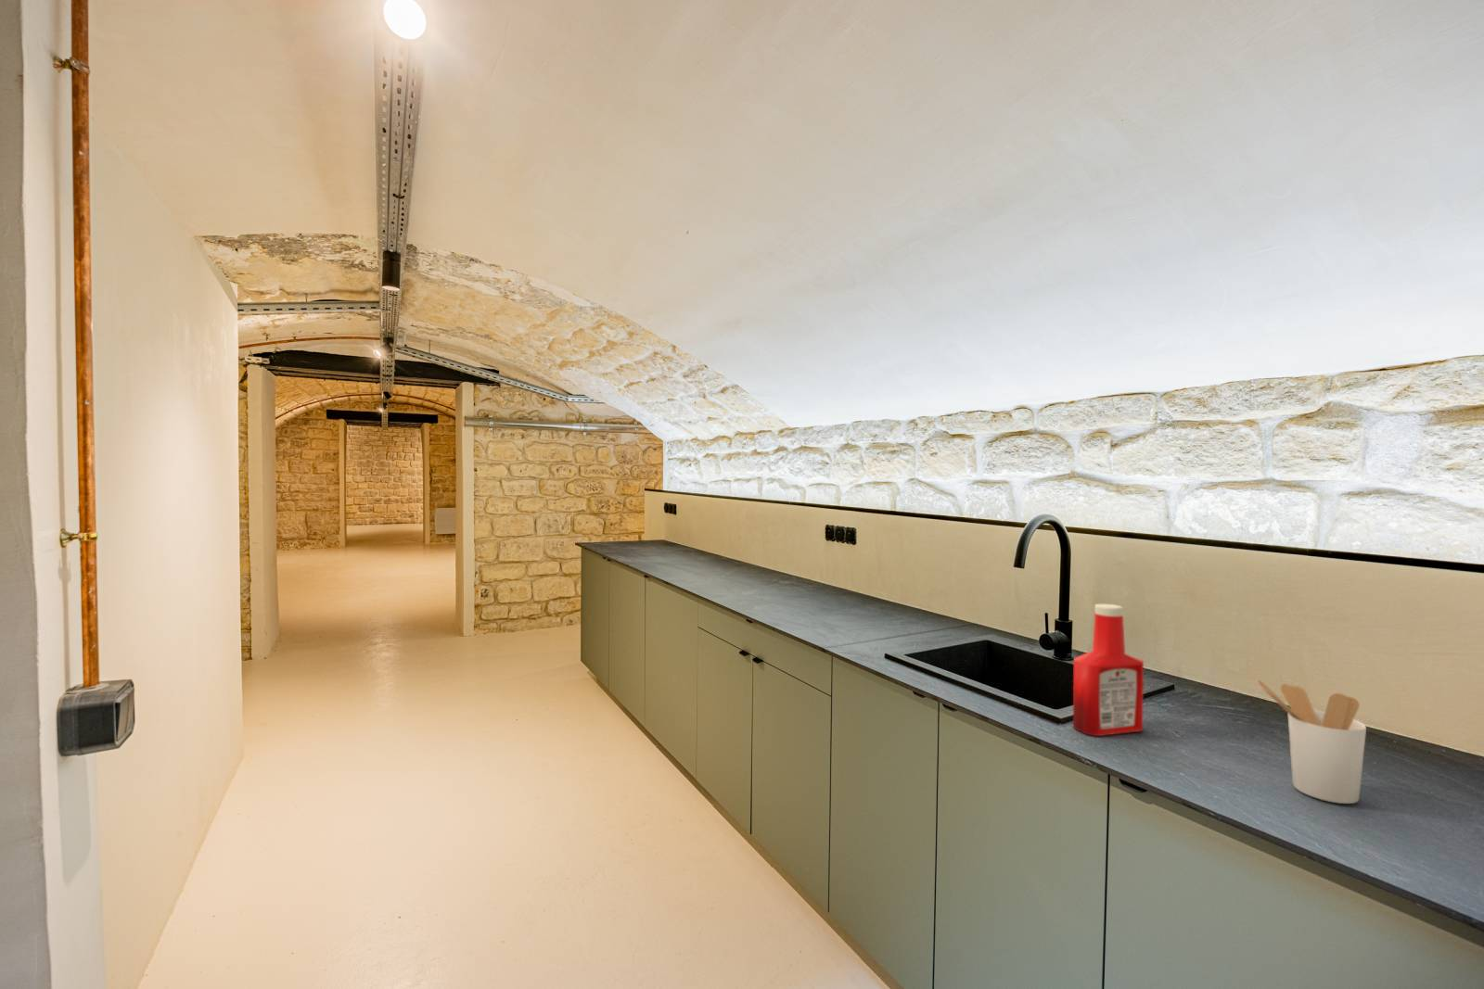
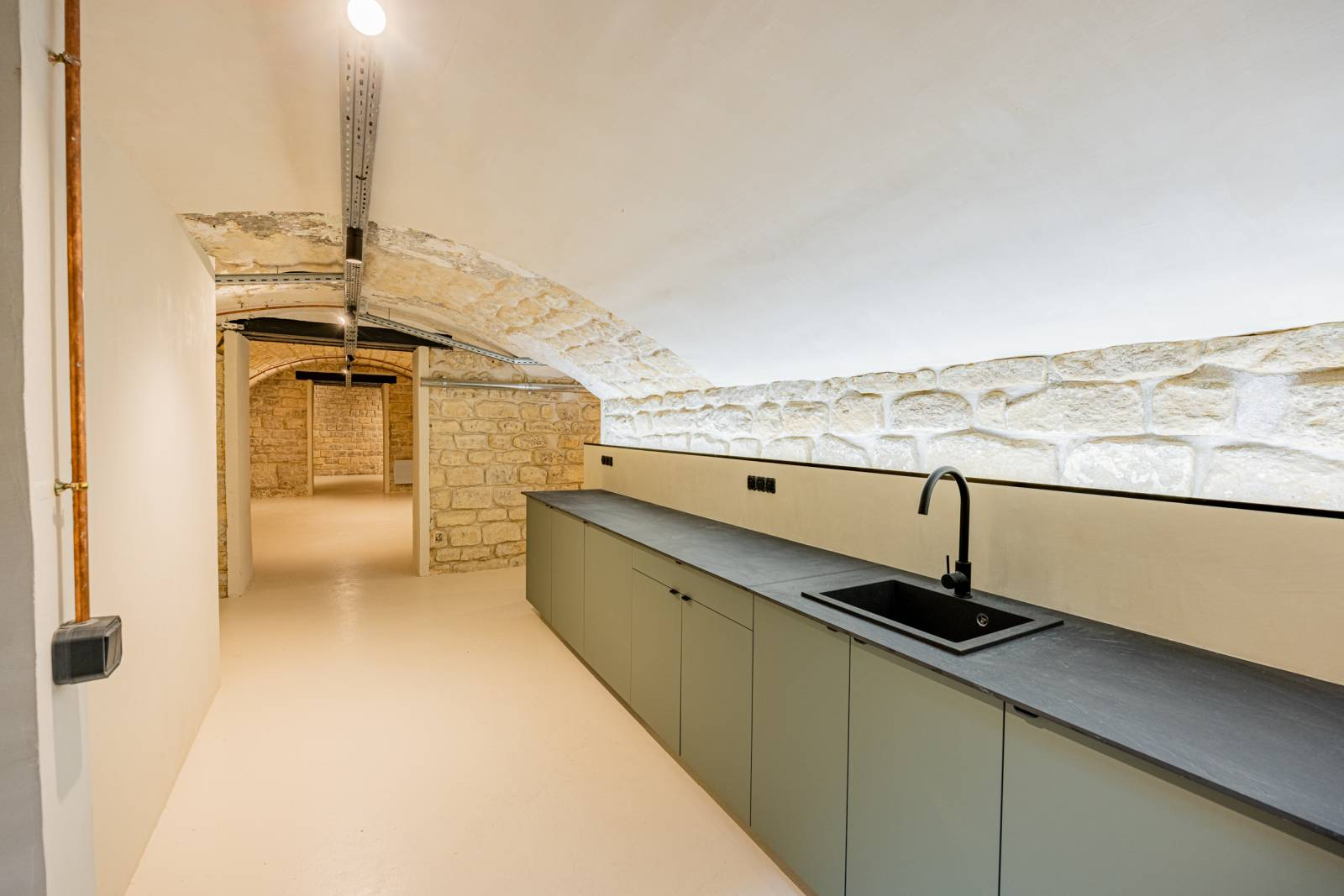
- utensil holder [1257,680,1367,805]
- soap bottle [1072,604,1145,737]
